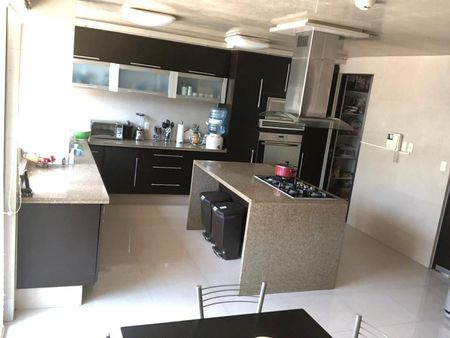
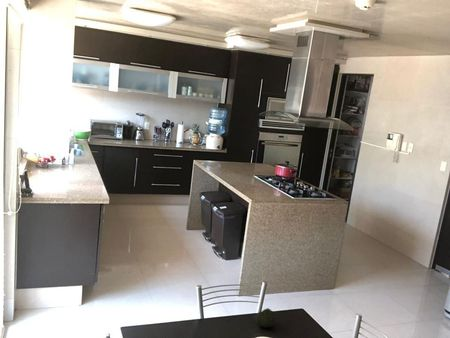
+ fruit [256,307,277,329]
